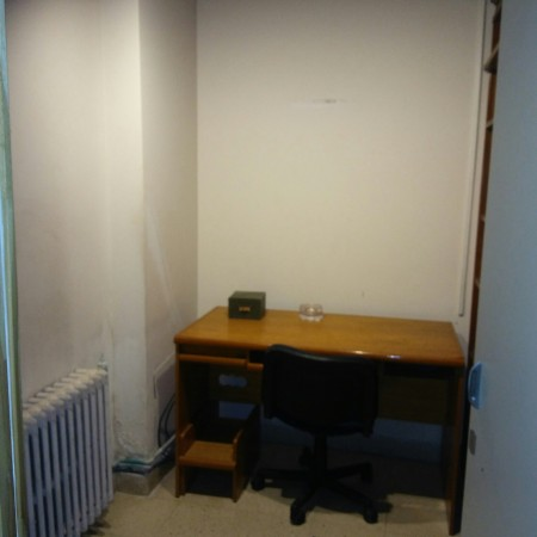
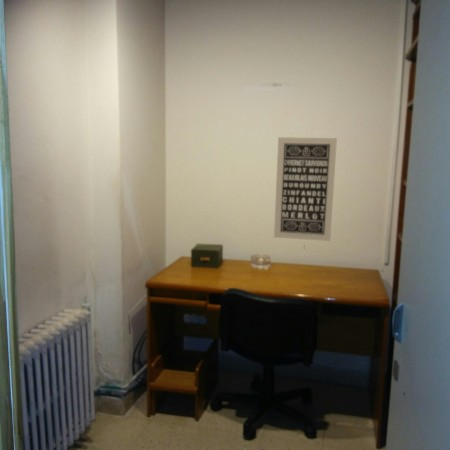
+ wall art [273,136,338,242]
